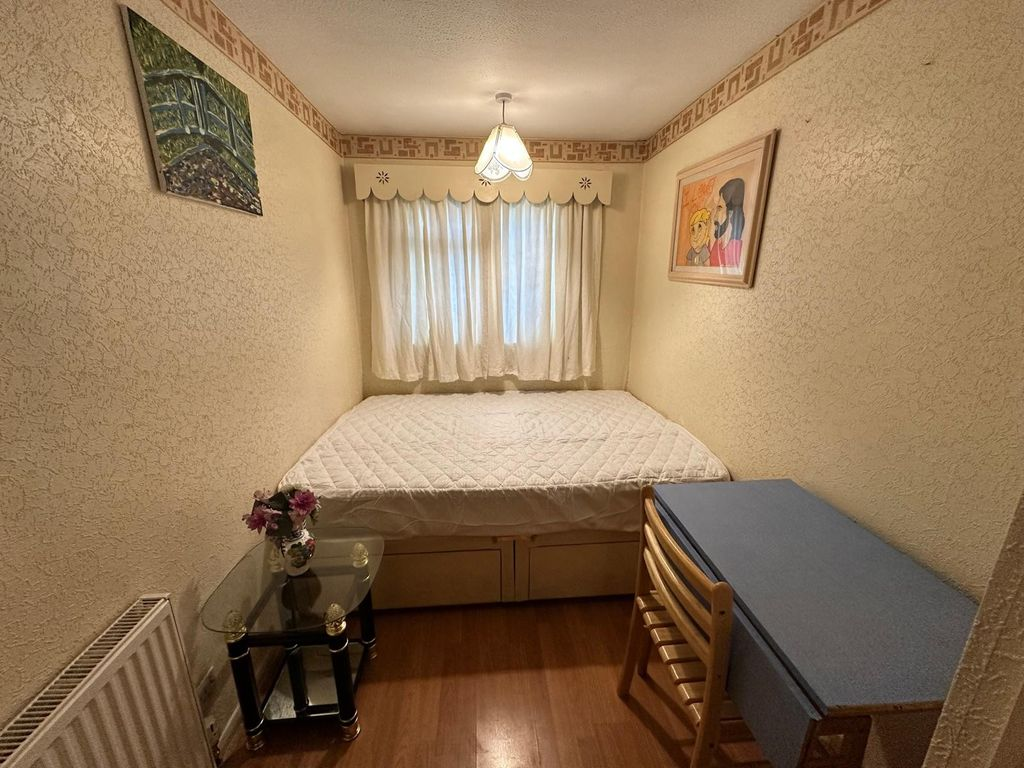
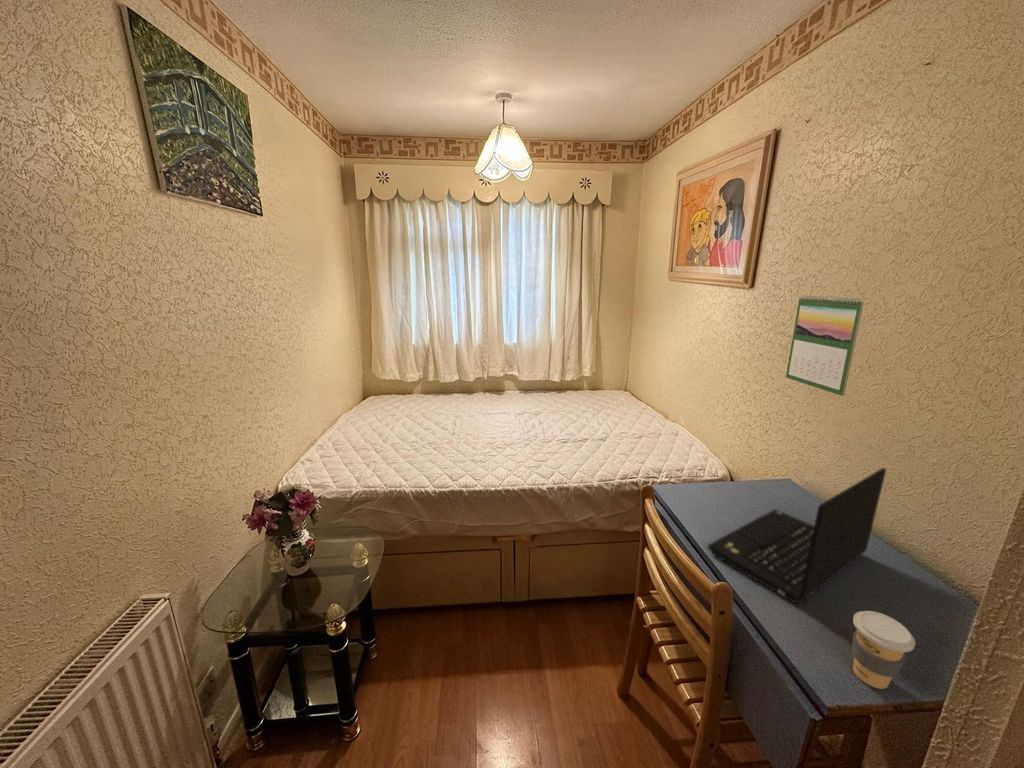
+ laptop [706,467,887,604]
+ calendar [785,295,865,397]
+ coffee cup [851,610,916,690]
